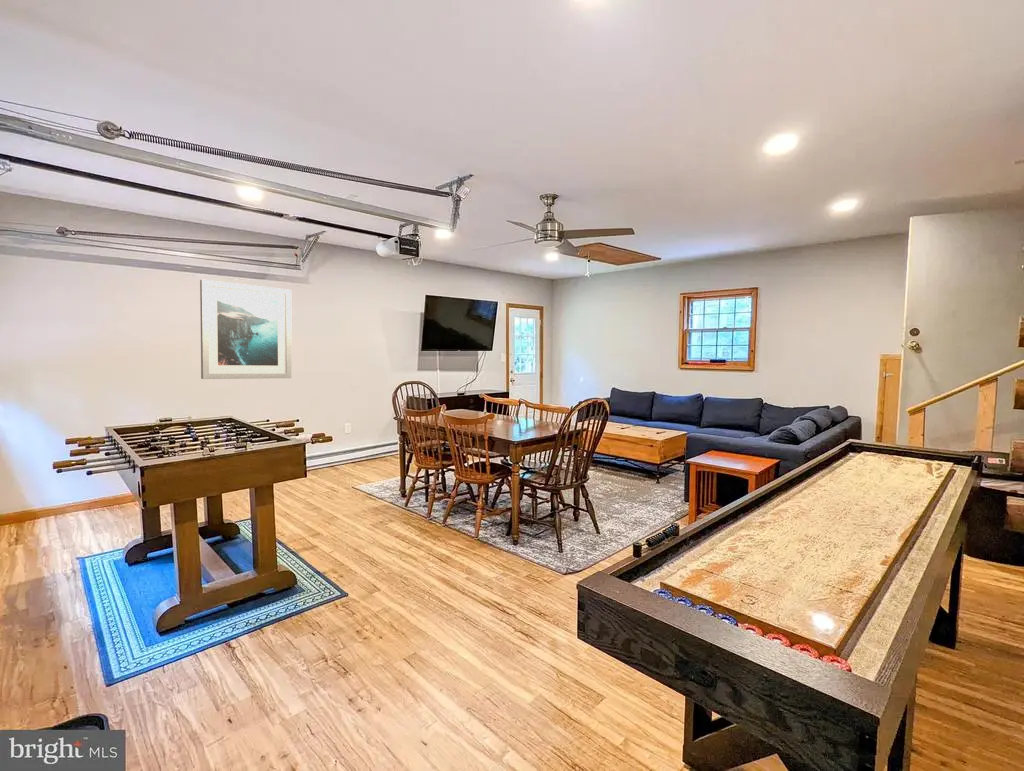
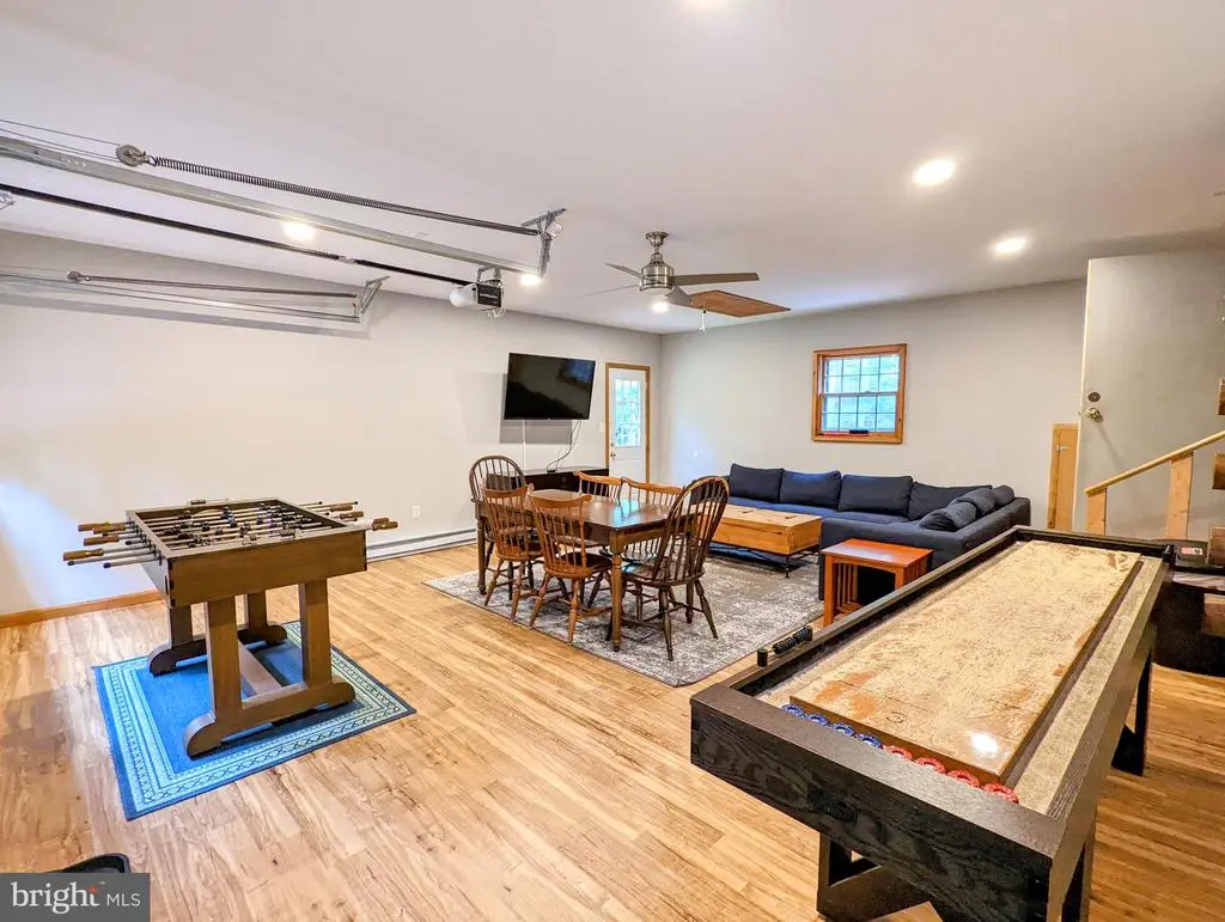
- wall art [199,279,292,380]
